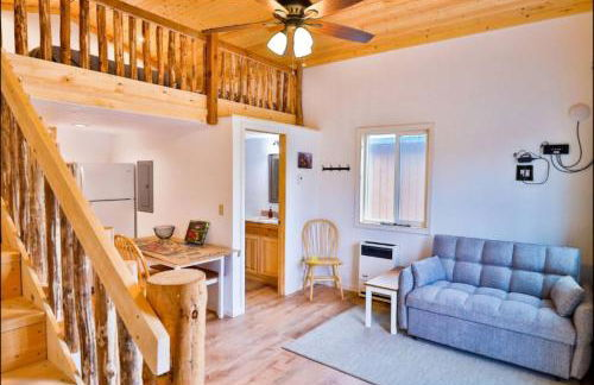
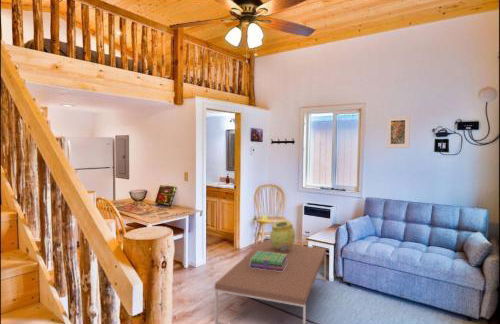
+ stack of books [250,251,288,271]
+ coffee table [214,240,327,324]
+ decorative container [269,220,296,251]
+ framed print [385,115,411,149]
